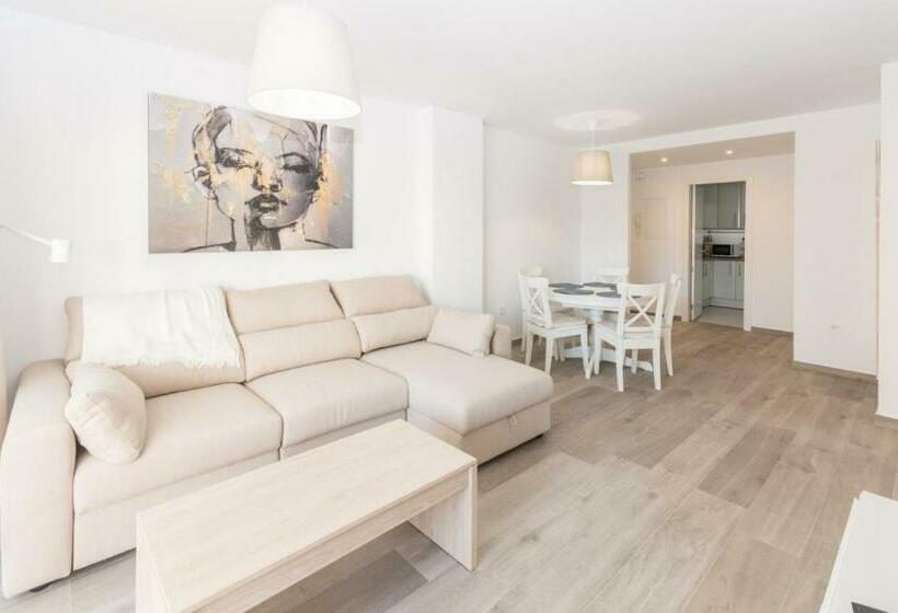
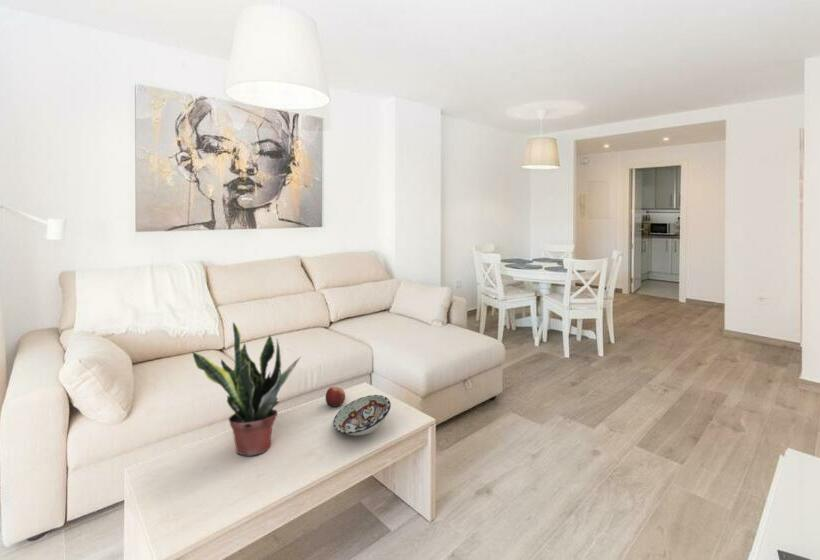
+ apple [325,386,346,408]
+ bowl [332,394,392,436]
+ potted plant [192,321,303,456]
